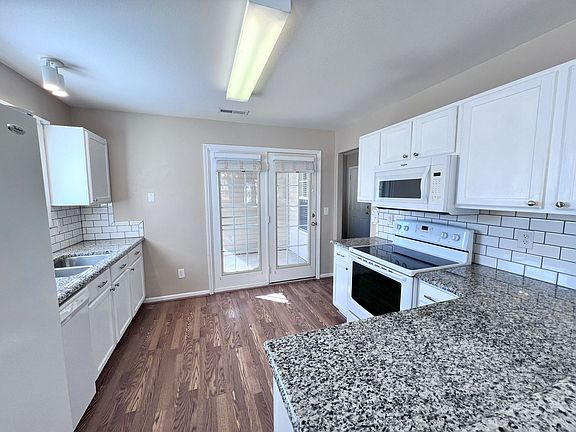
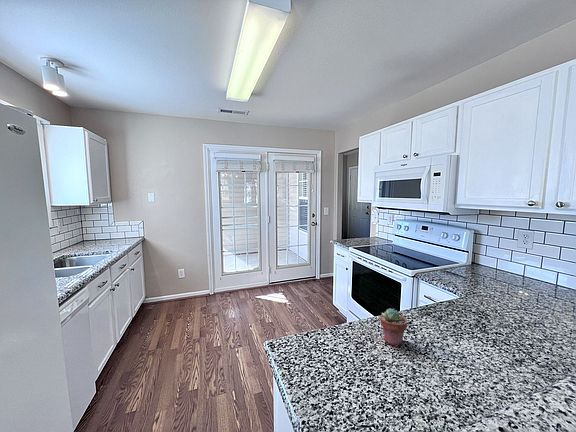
+ potted succulent [379,307,408,347]
